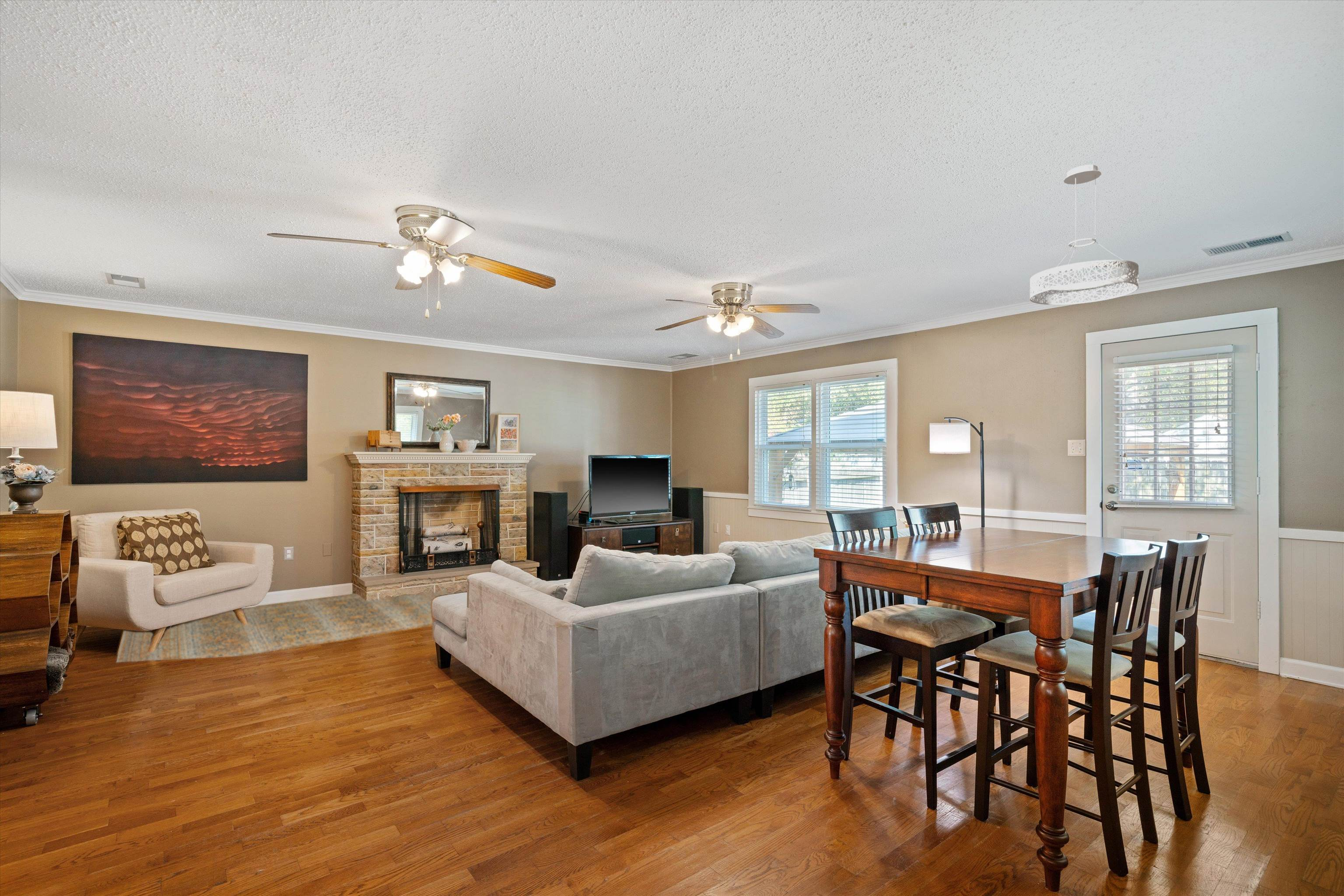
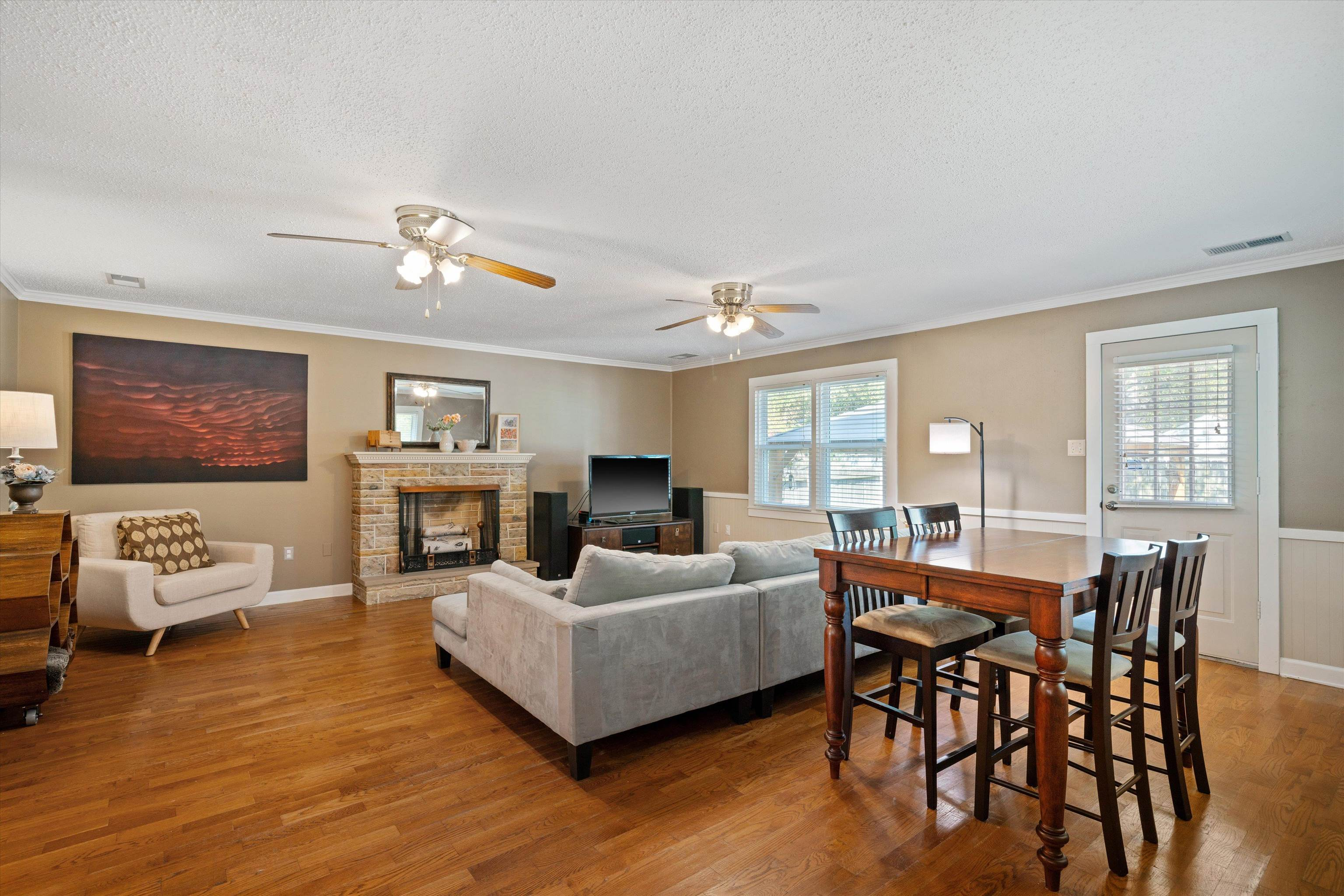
- rug [116,591,453,663]
- pendant light [1029,164,1139,305]
